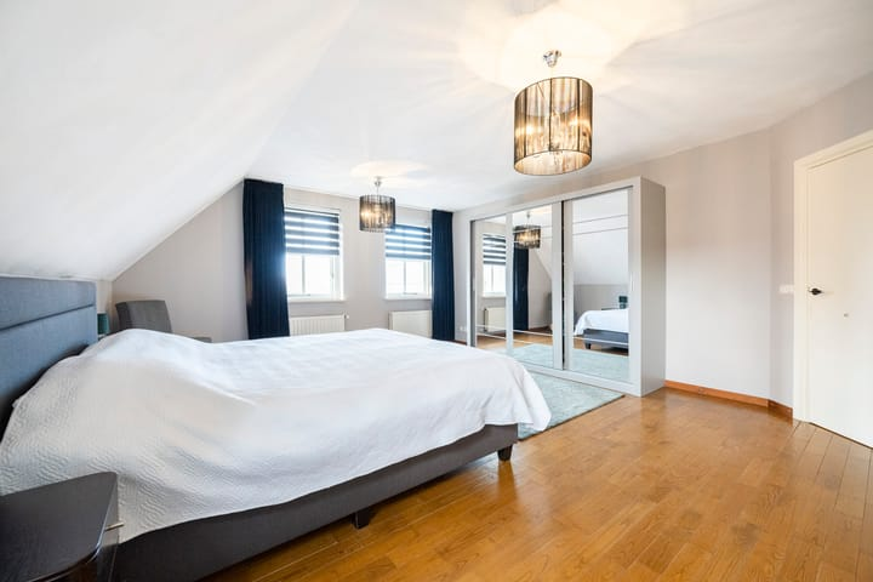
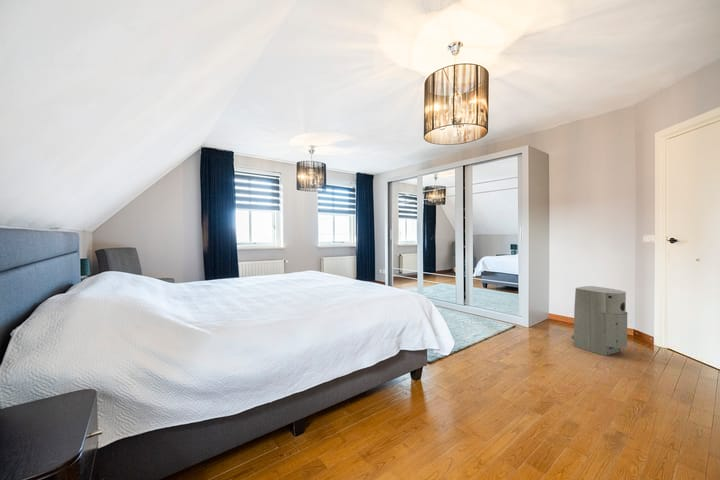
+ air purifier [570,285,628,357]
